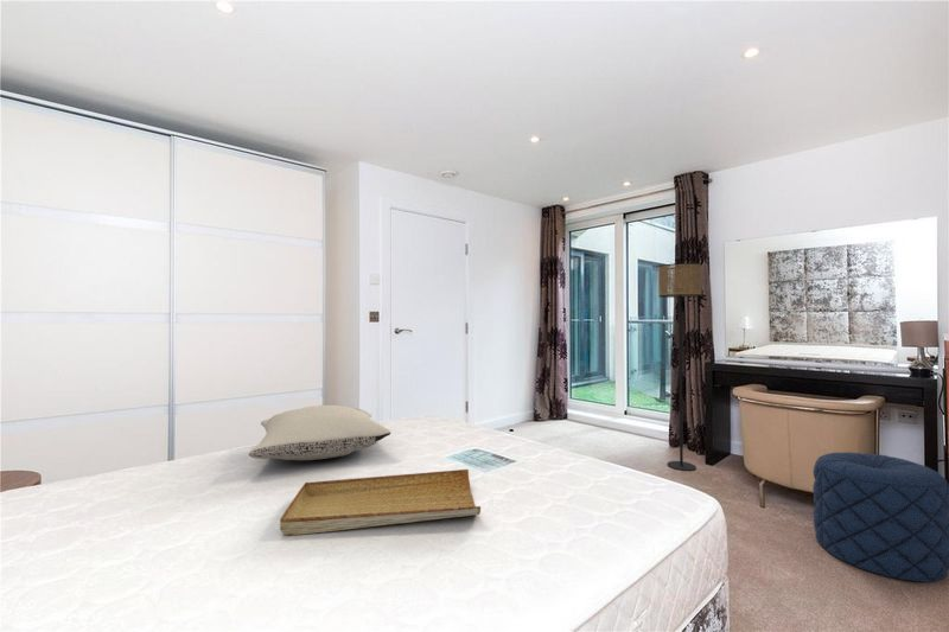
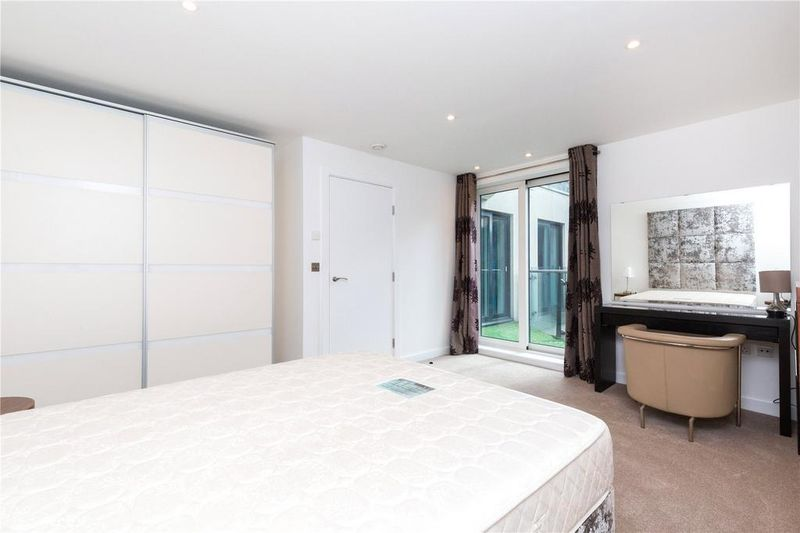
- pouf [811,451,949,583]
- floor lamp [657,262,703,472]
- pillow [247,404,393,461]
- tray [279,468,482,537]
